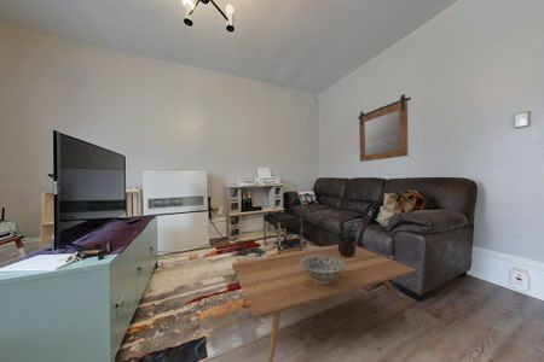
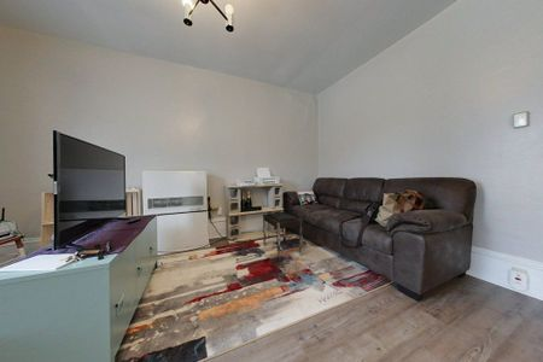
- coffee table [230,244,418,362]
- mirror [357,93,412,163]
- potted plant [331,218,363,257]
- decorative bowl [300,255,346,284]
